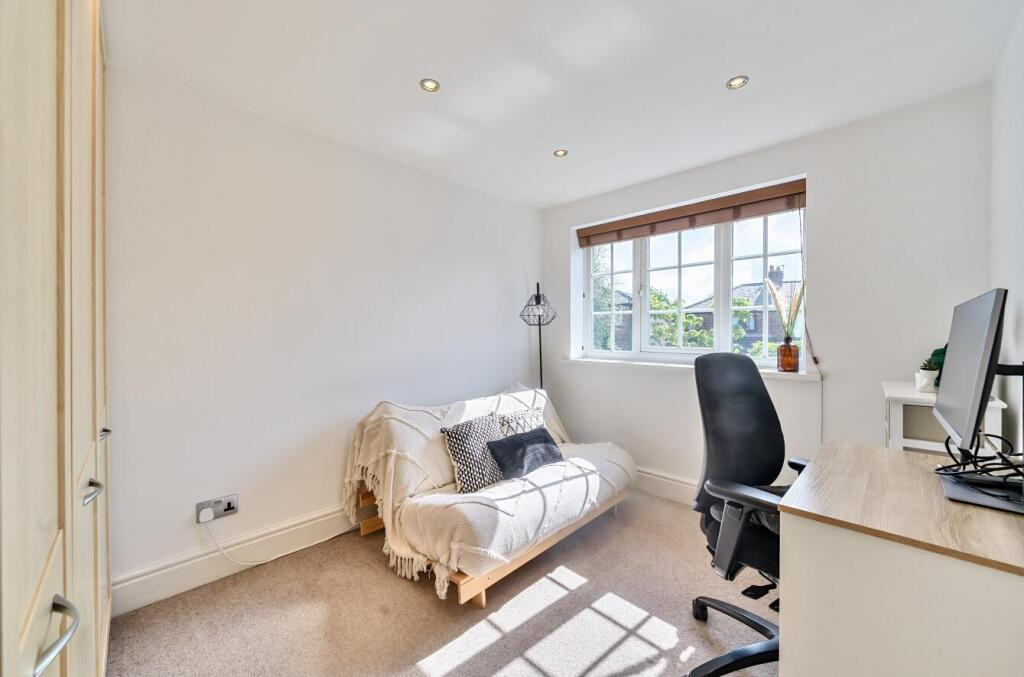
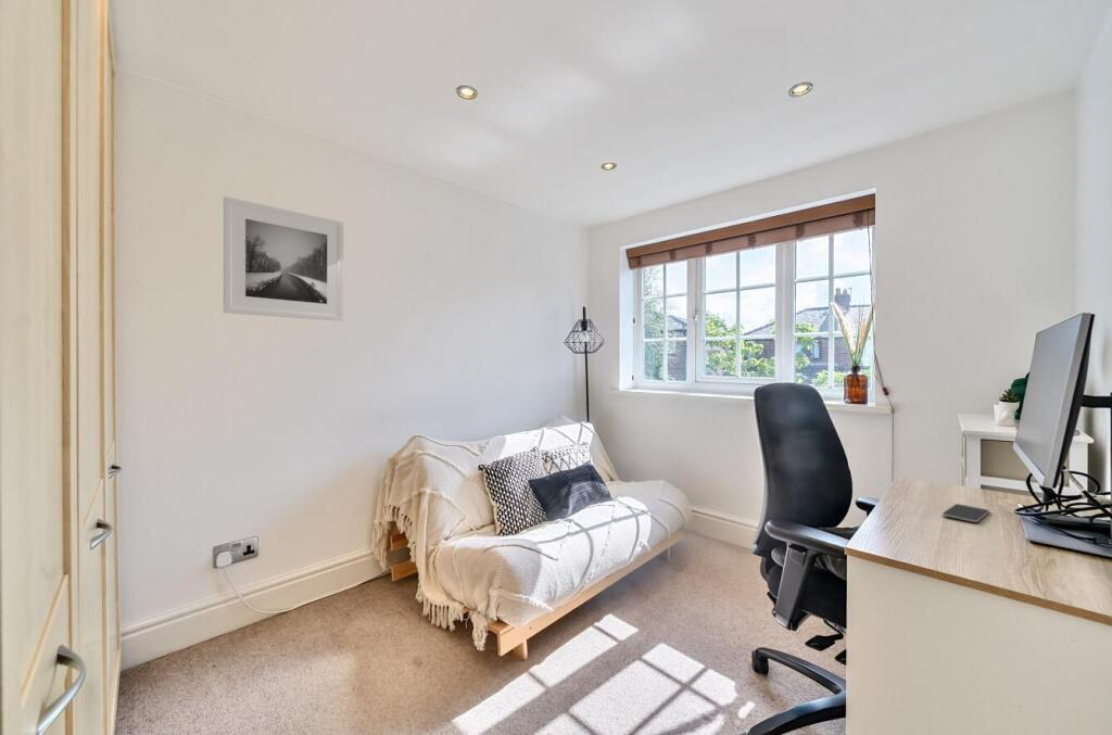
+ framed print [223,195,344,322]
+ smartphone [940,503,990,523]
